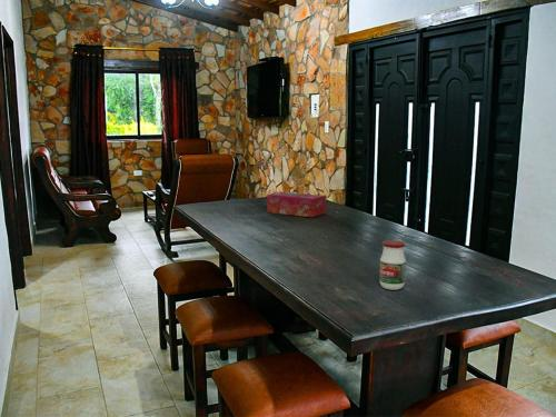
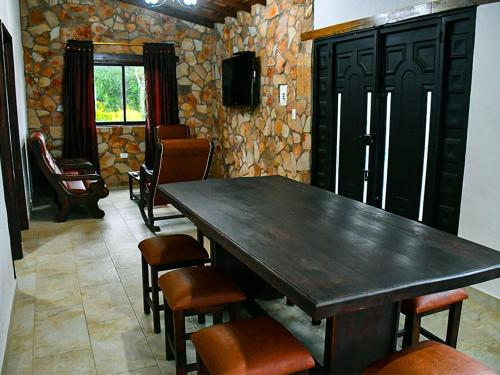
- tissue box [266,190,327,218]
- jar [378,239,407,291]
